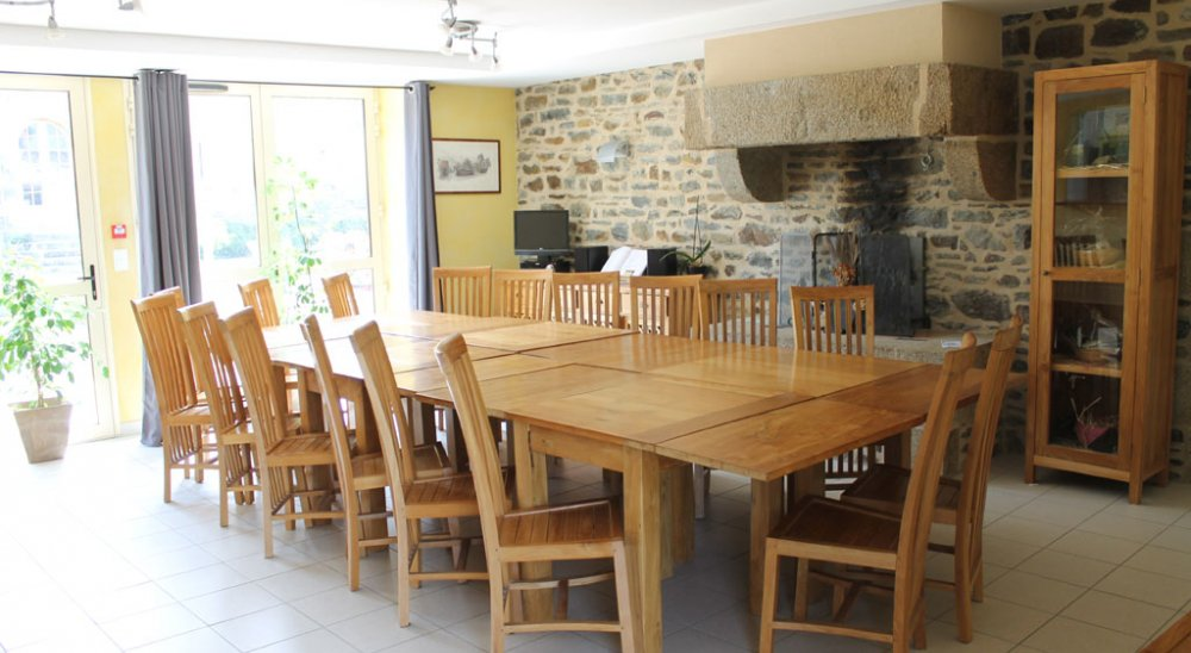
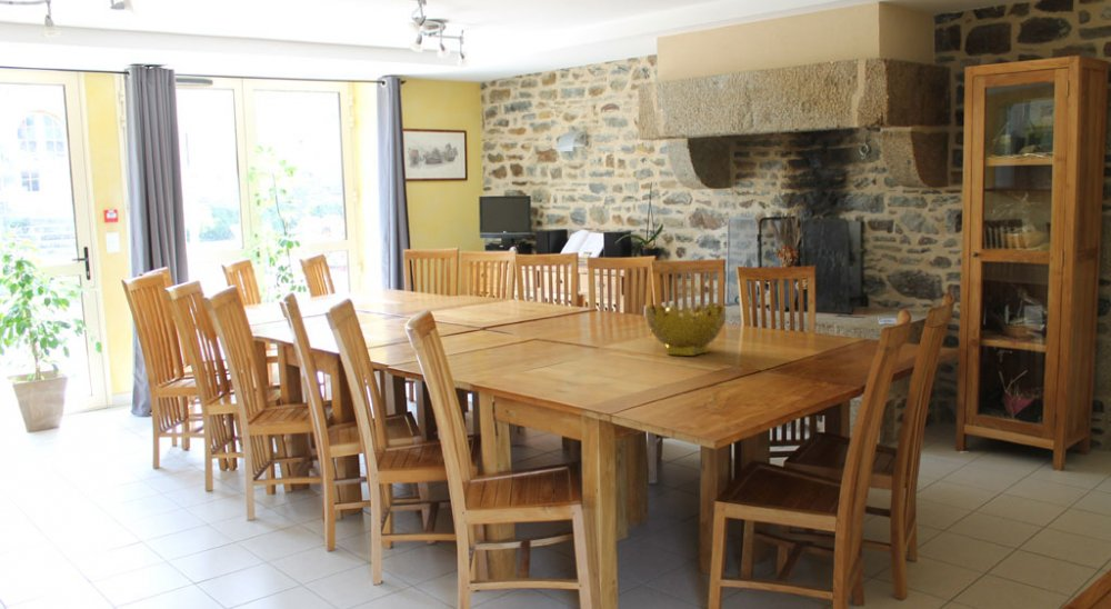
+ decorative bowl [645,301,727,357]
